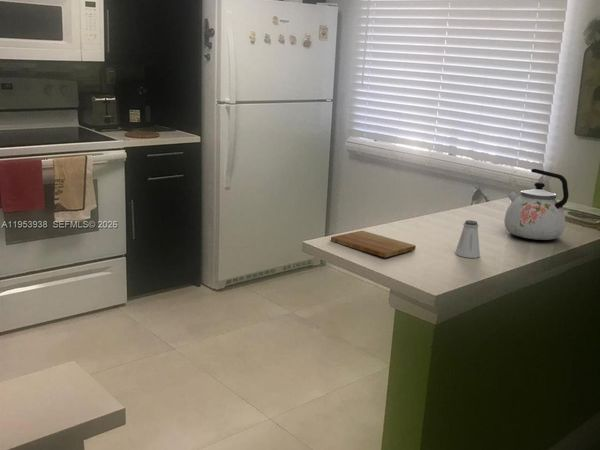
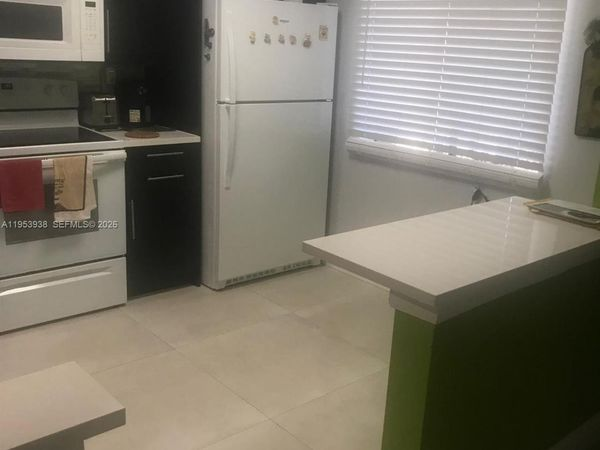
- saltshaker [455,219,481,259]
- kettle [503,168,570,241]
- cutting board [330,230,417,258]
